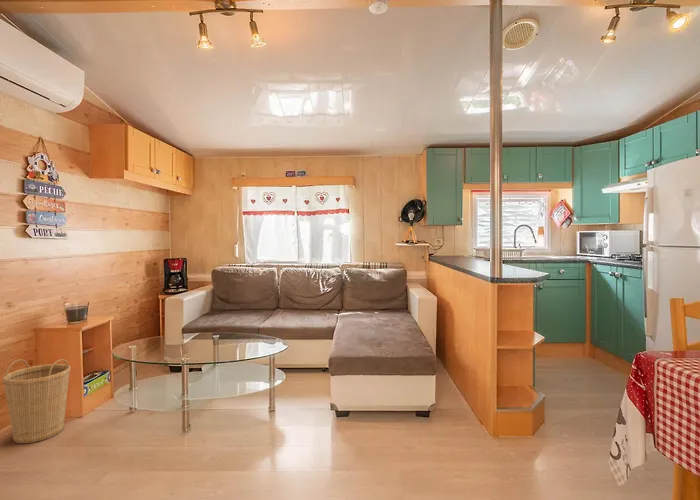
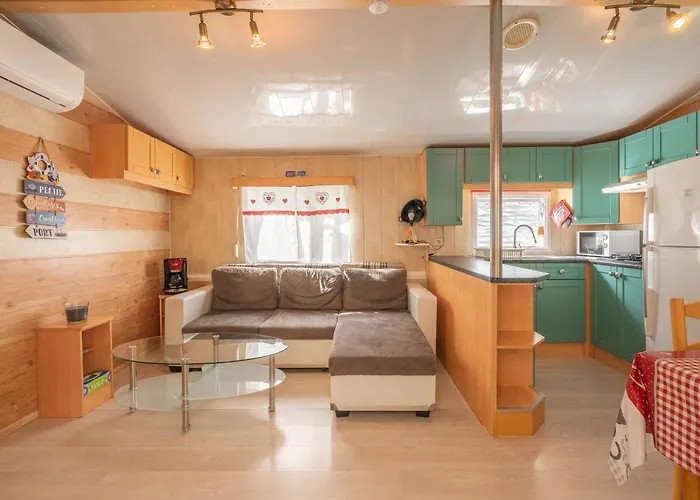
- basket [2,358,71,444]
